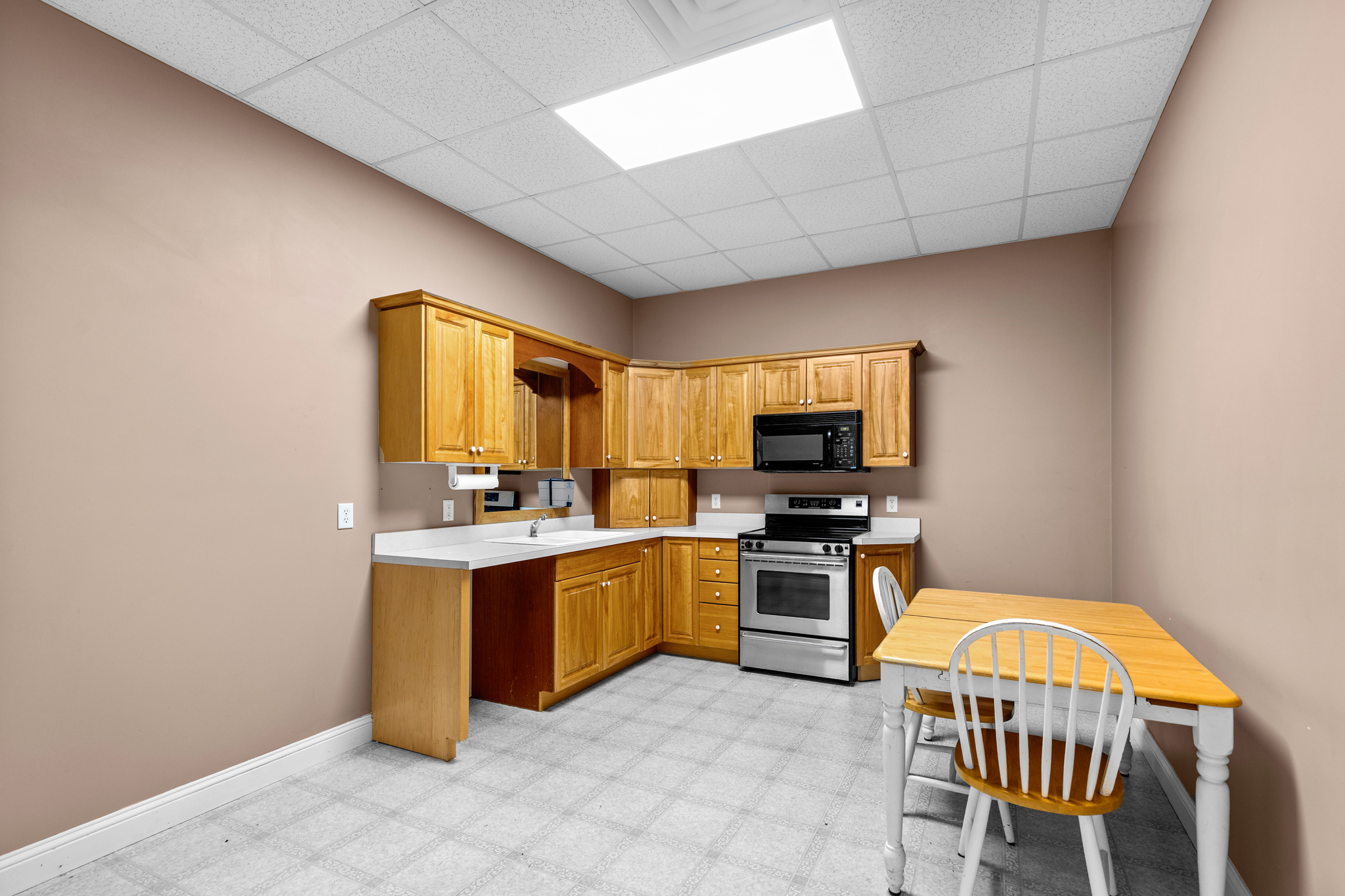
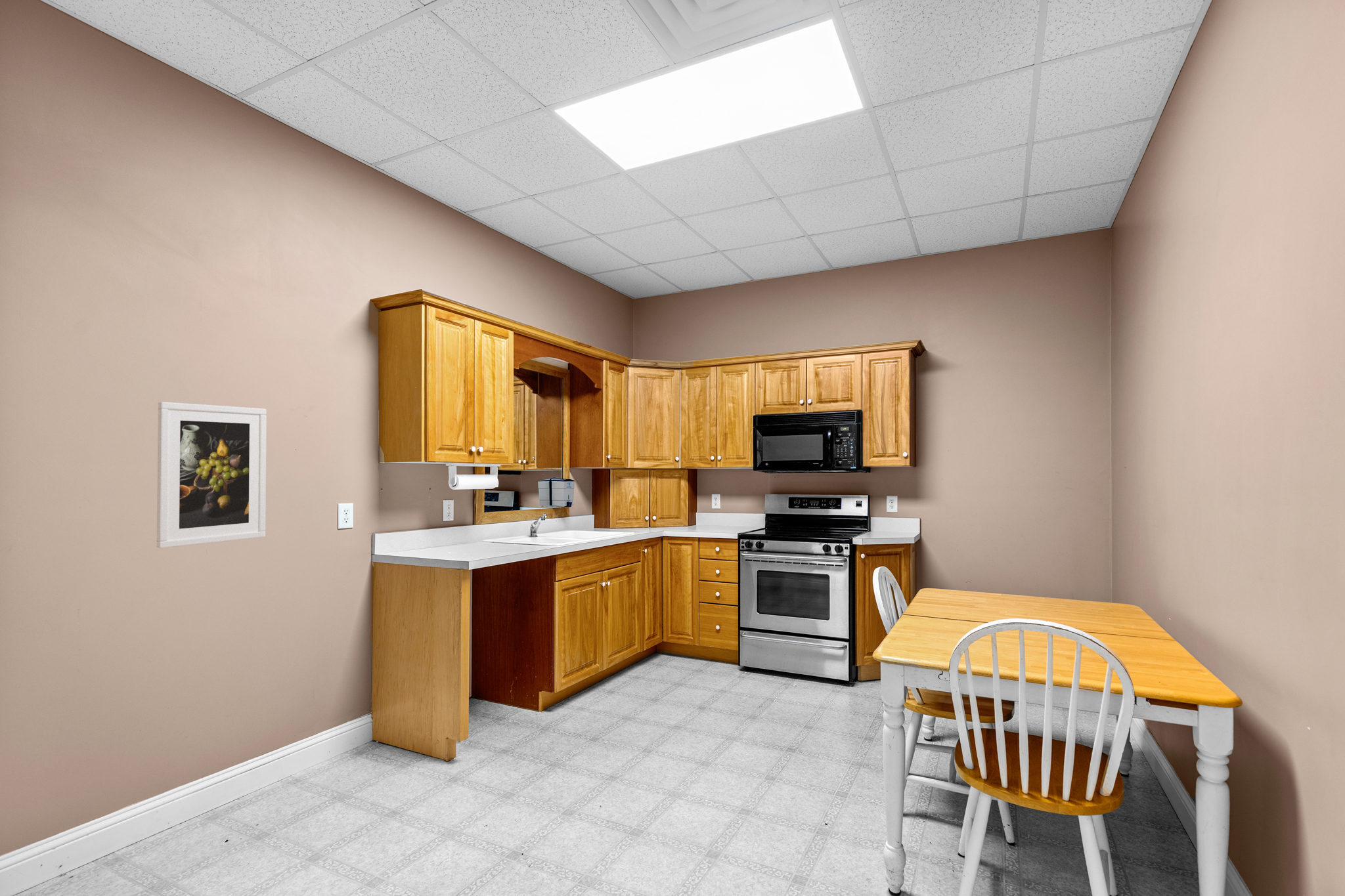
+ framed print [156,401,267,549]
